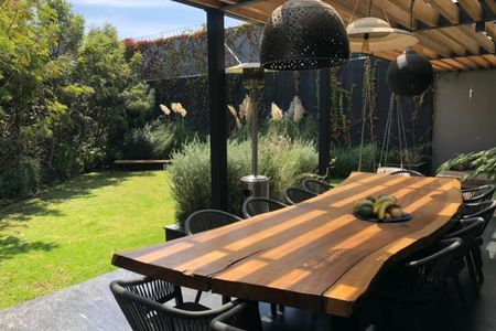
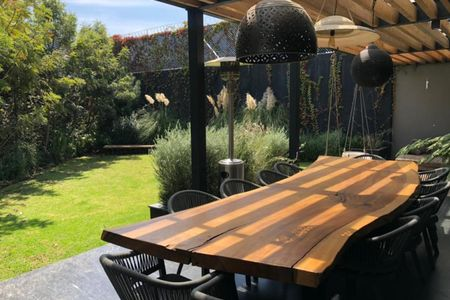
- fruit bowl [352,193,412,223]
